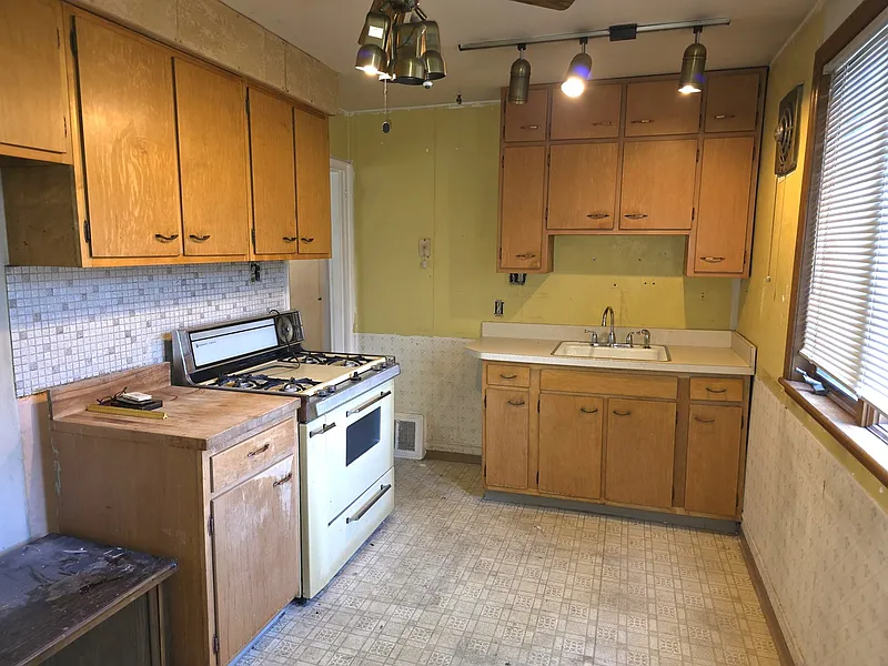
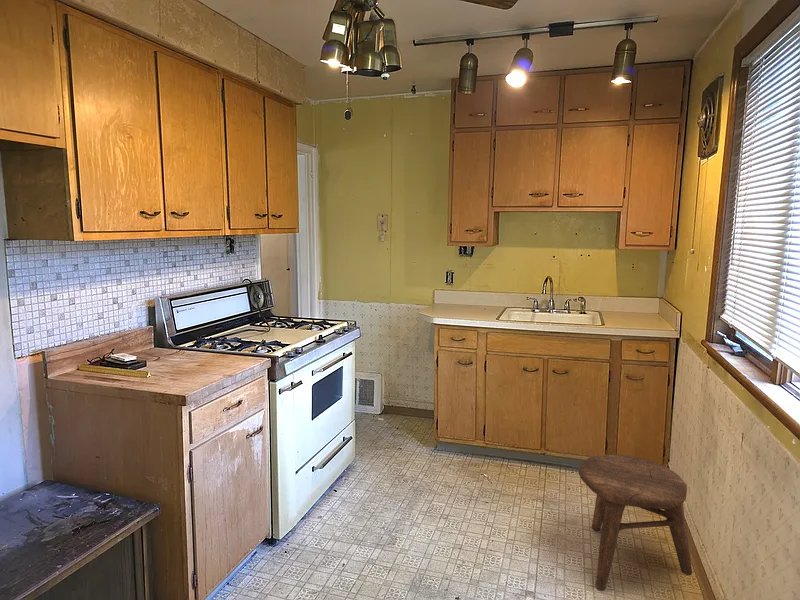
+ stool [577,454,693,590]
